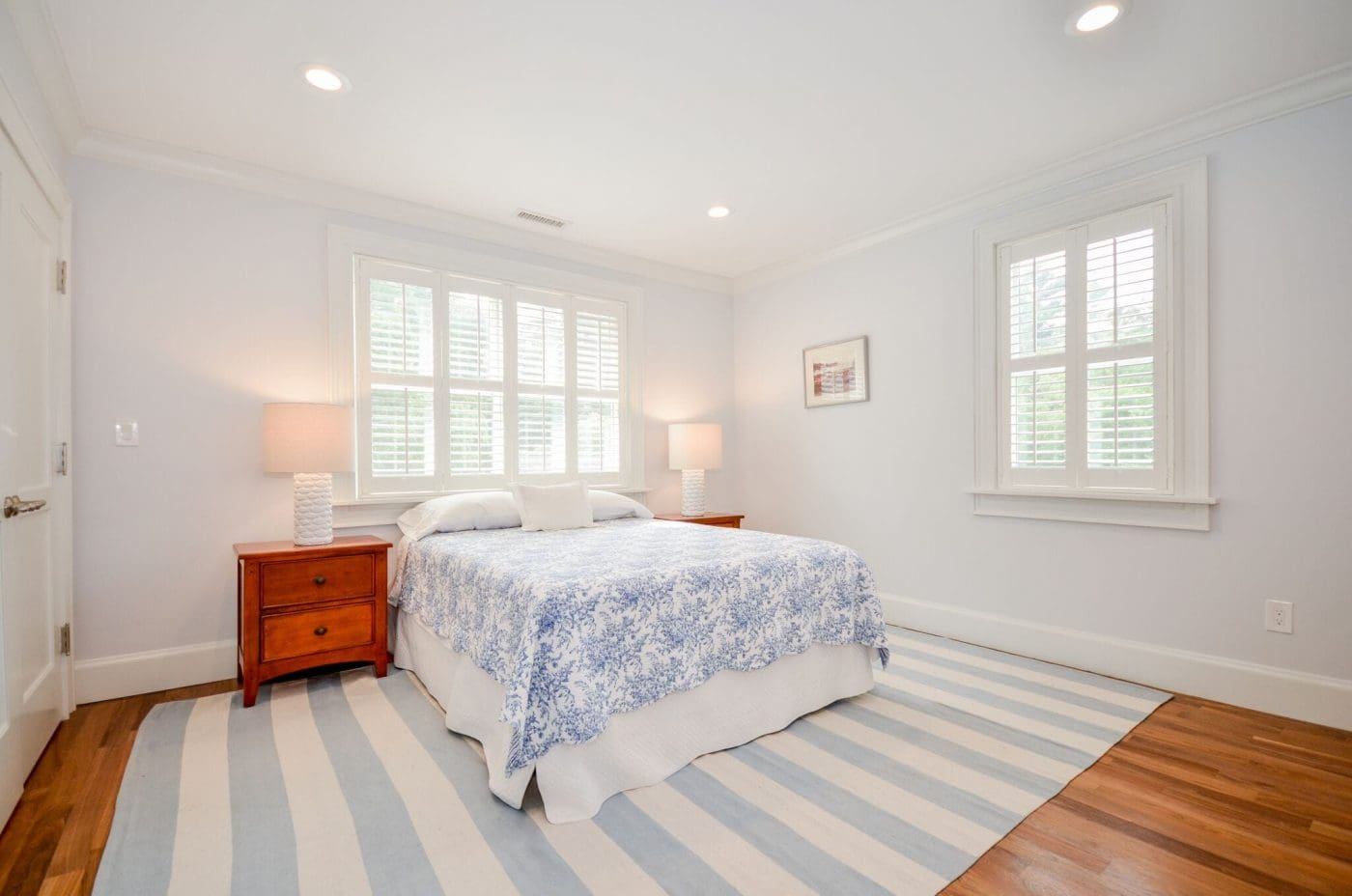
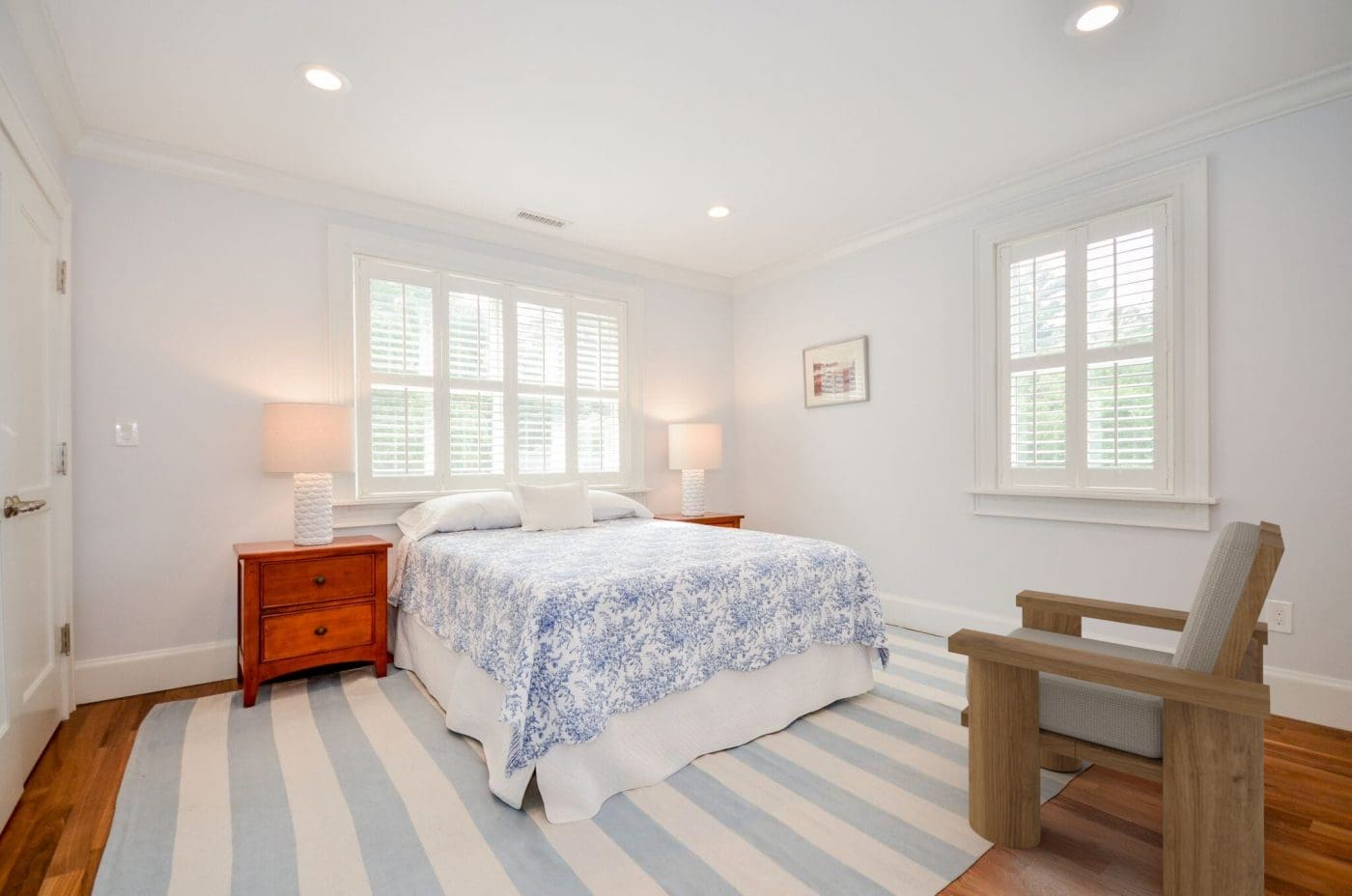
+ armchair [947,520,1285,896]
